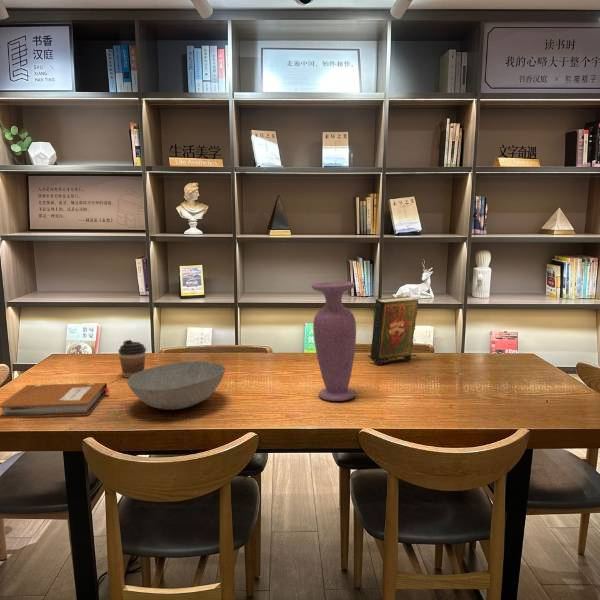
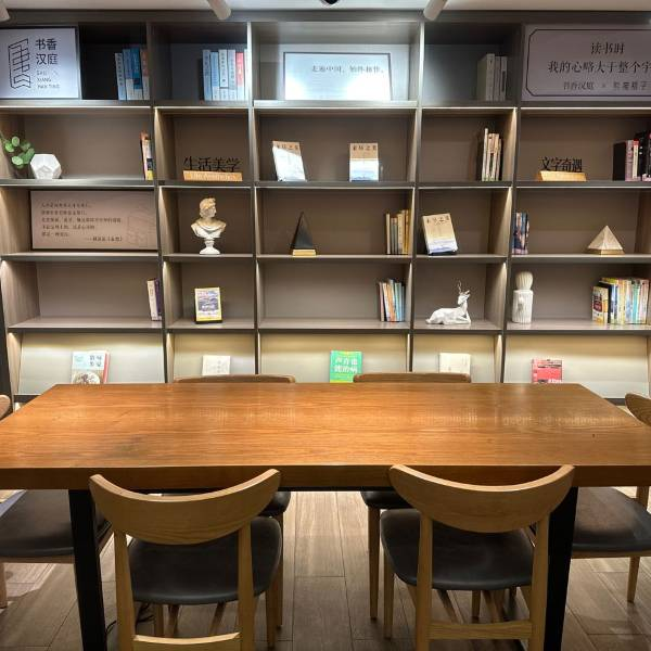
- notebook [0,382,111,419]
- coffee cup [117,339,147,379]
- vase [311,281,357,402]
- book [367,295,419,366]
- bowl [126,360,226,411]
